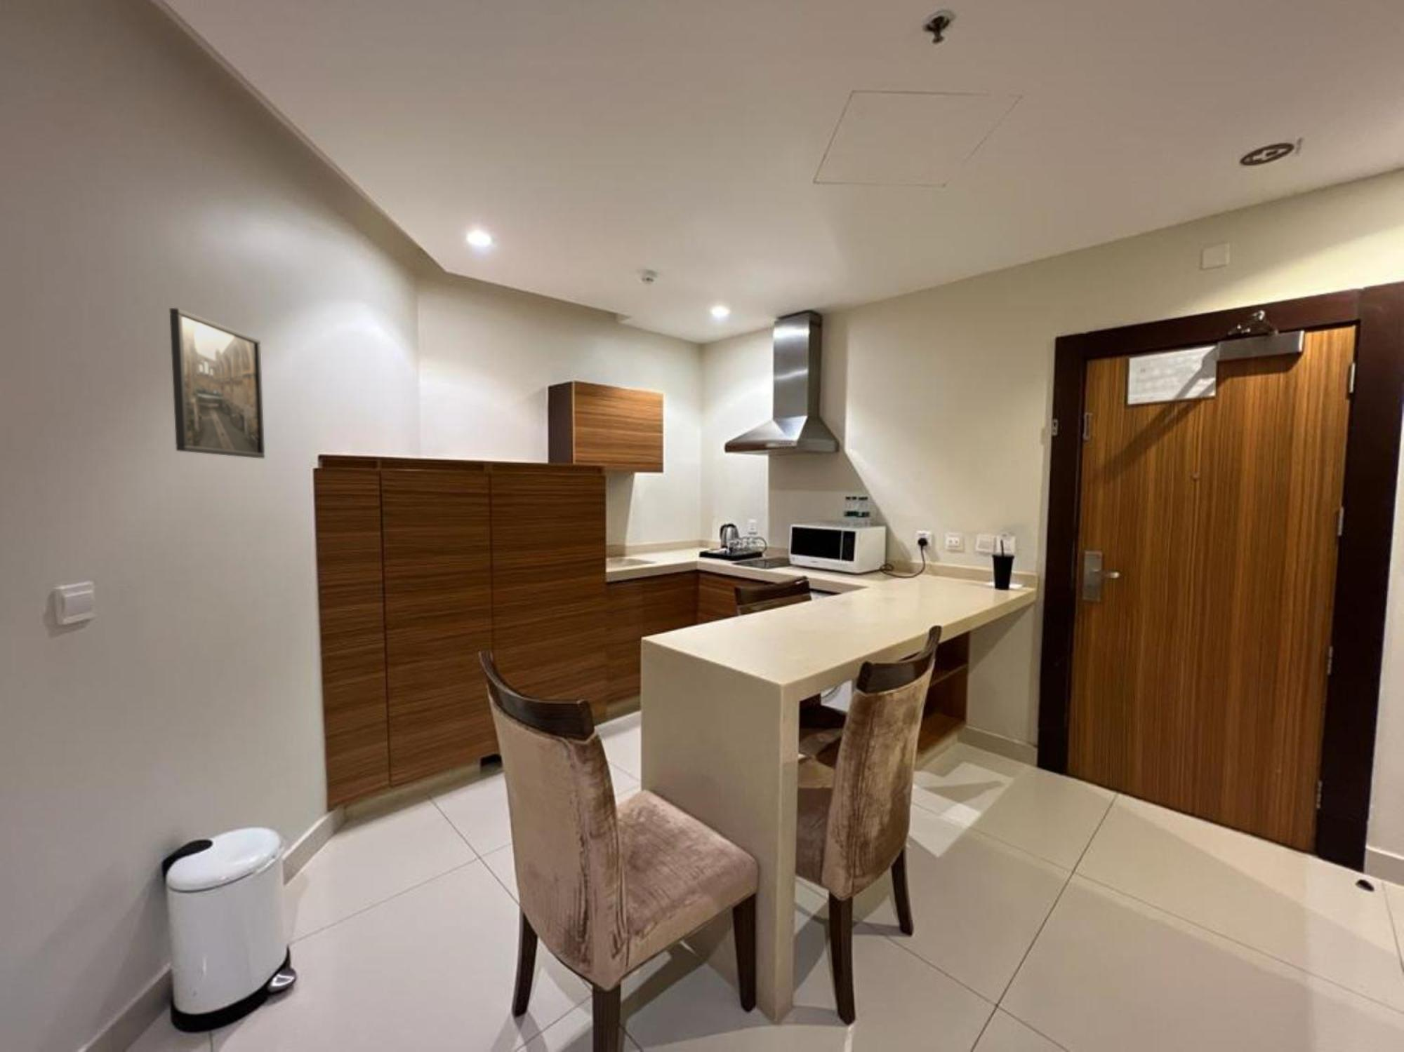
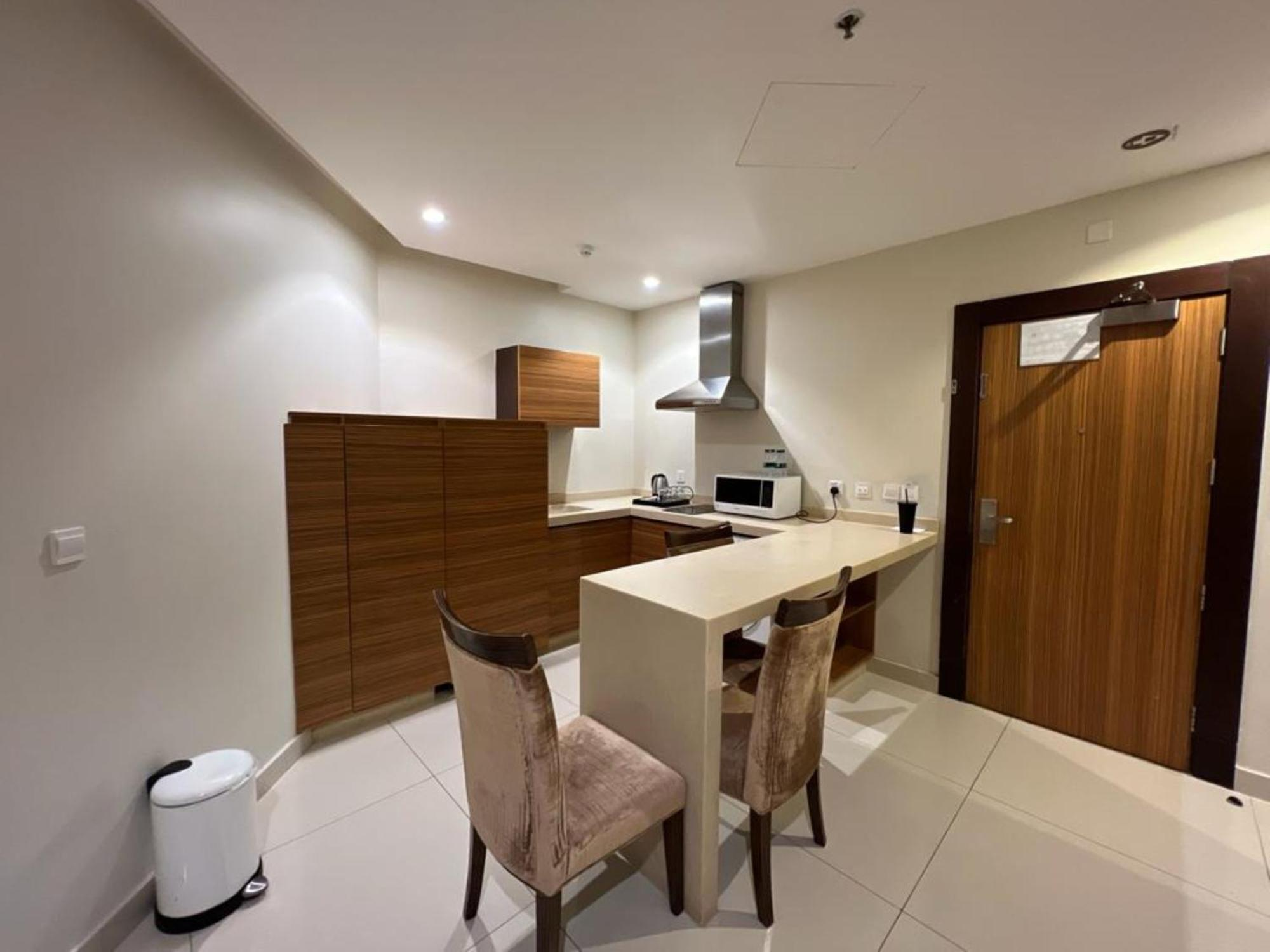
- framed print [168,307,265,459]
